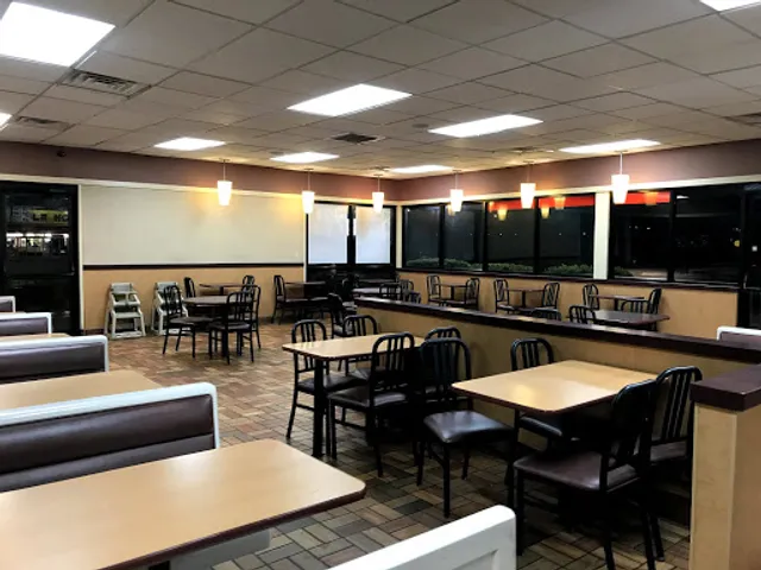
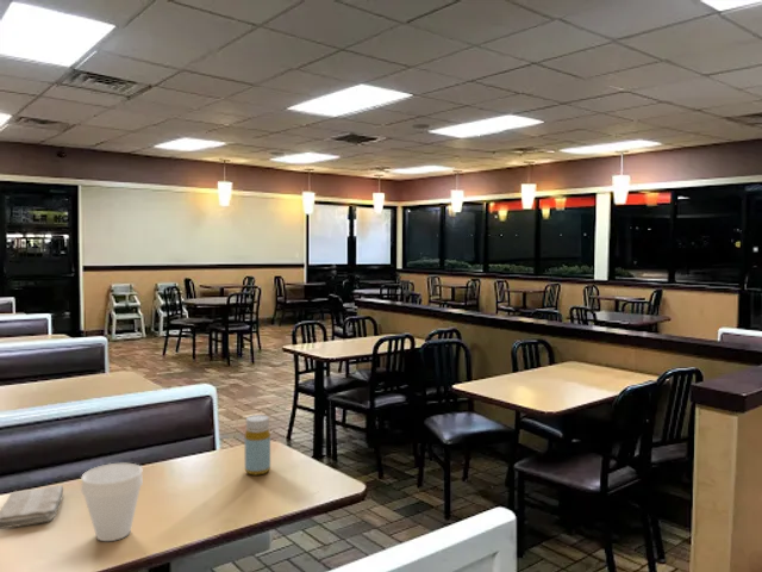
+ cup [80,462,144,542]
+ washcloth [0,484,64,530]
+ bottle [244,414,271,477]
